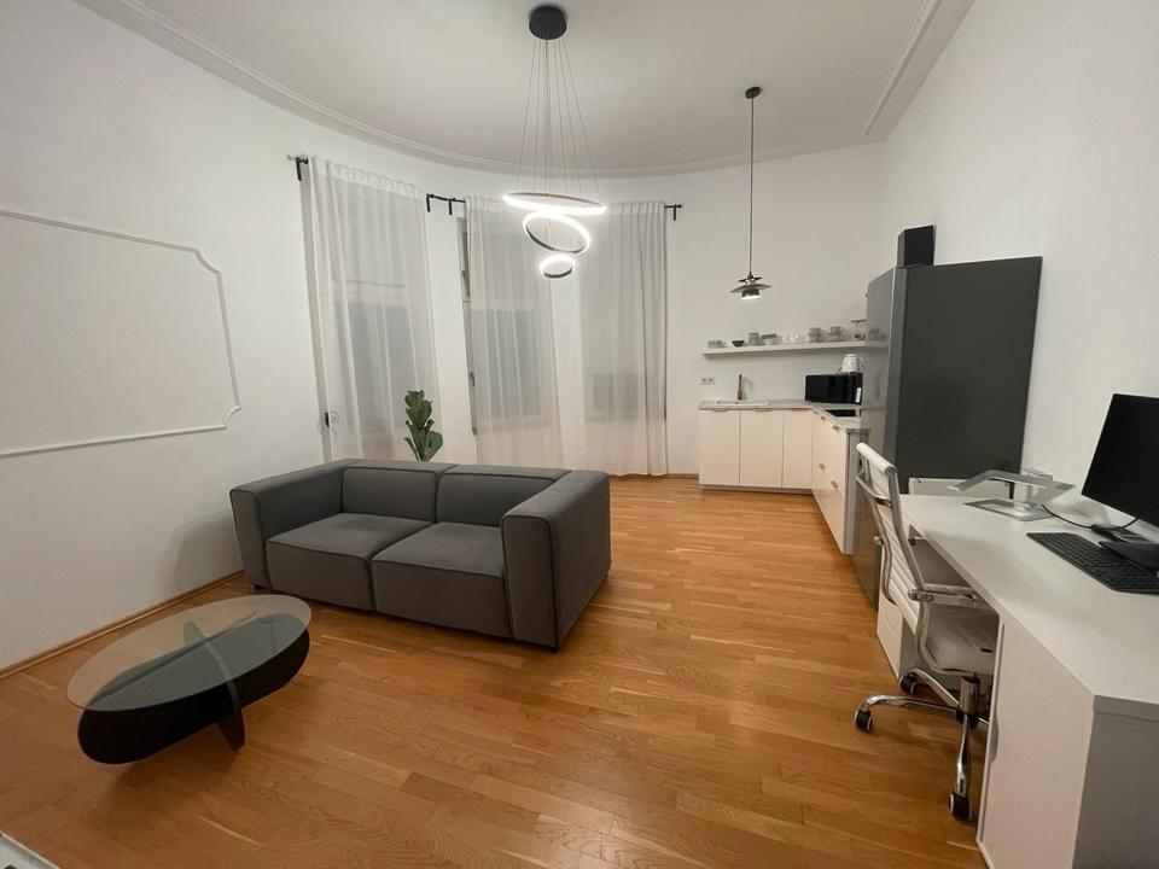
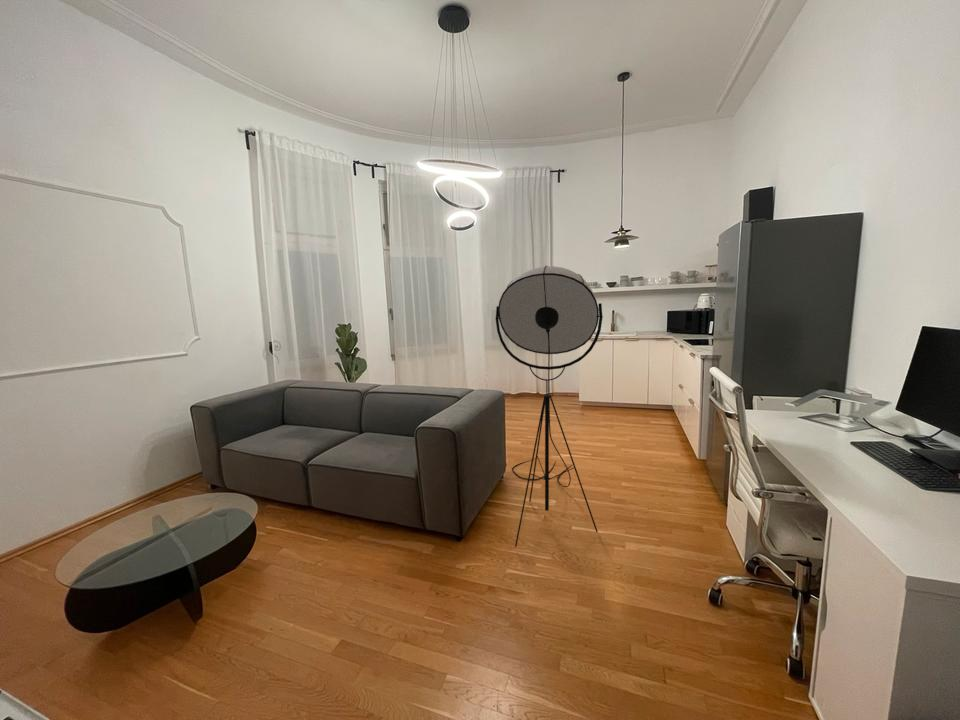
+ floor lamp [495,265,604,548]
